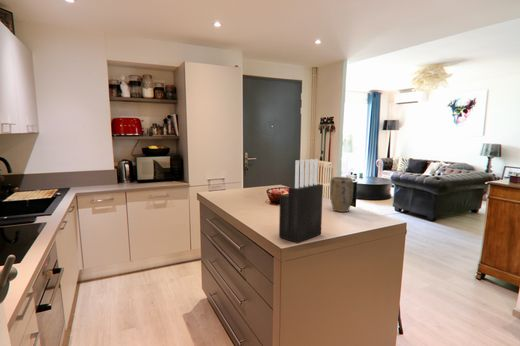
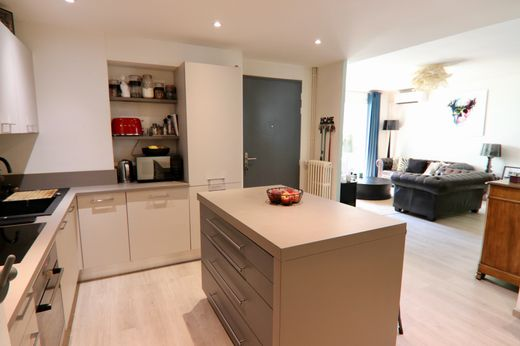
- plant pot [329,176,354,213]
- knife block [278,158,324,244]
